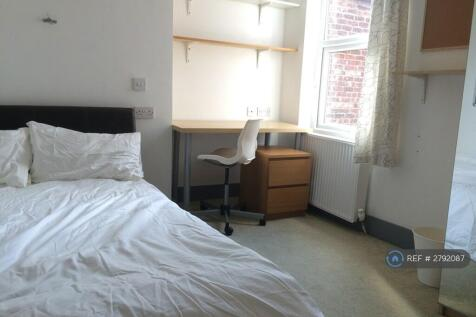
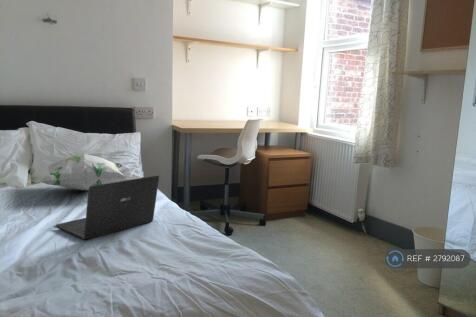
+ decorative pillow [40,153,128,191]
+ laptop [55,174,160,241]
